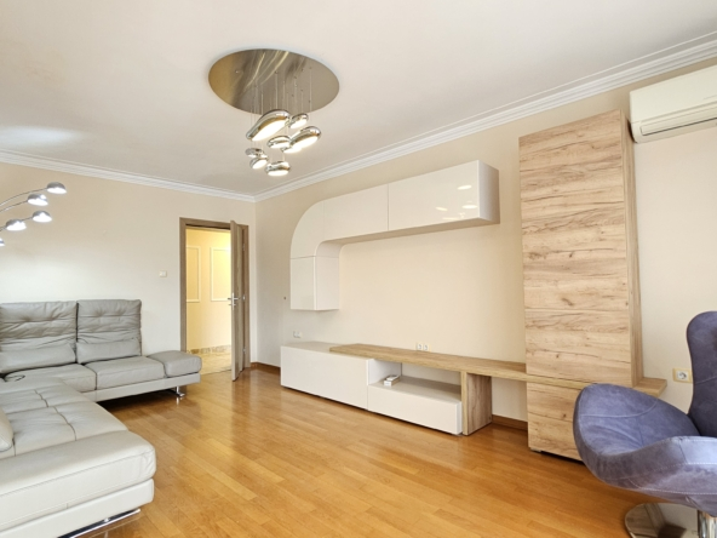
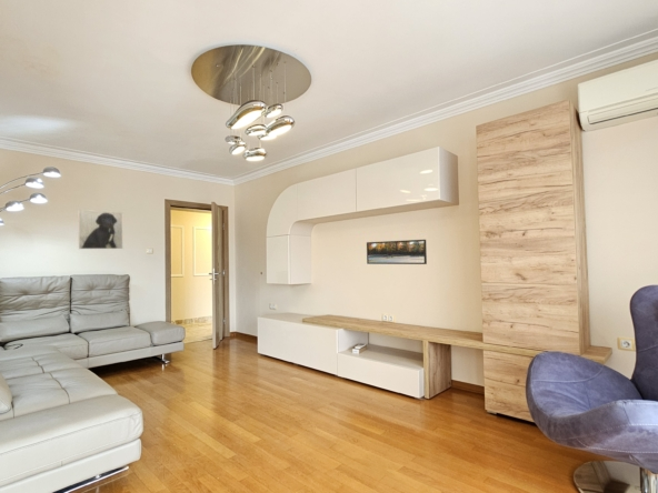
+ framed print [366,239,428,265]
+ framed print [77,209,124,250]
